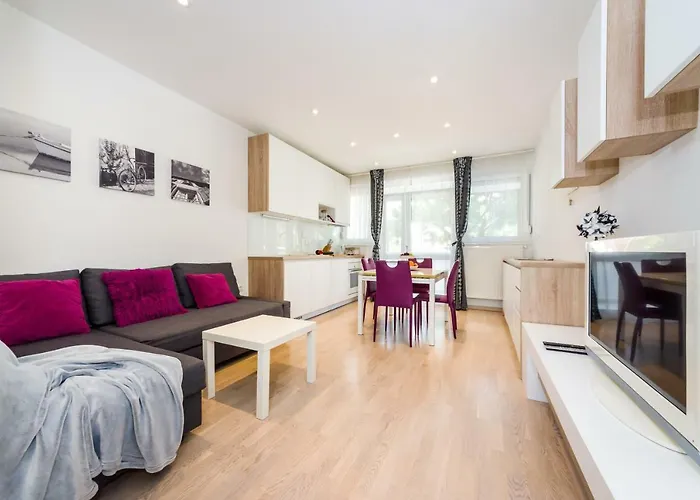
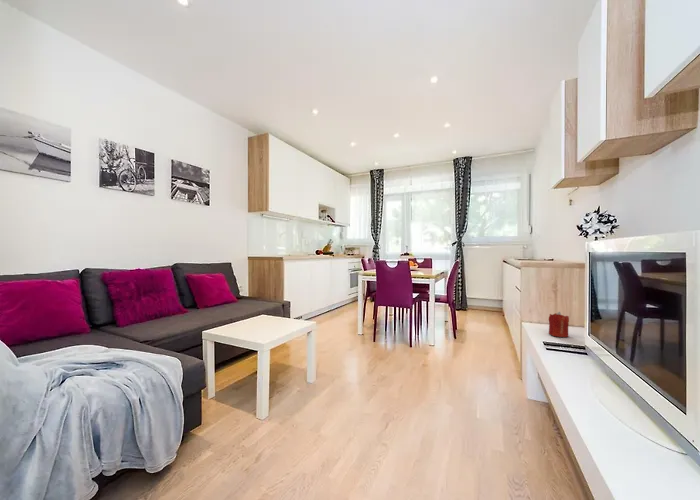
+ candle [548,311,570,338]
